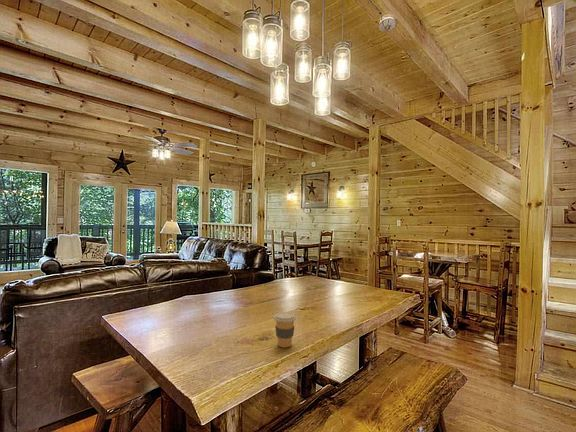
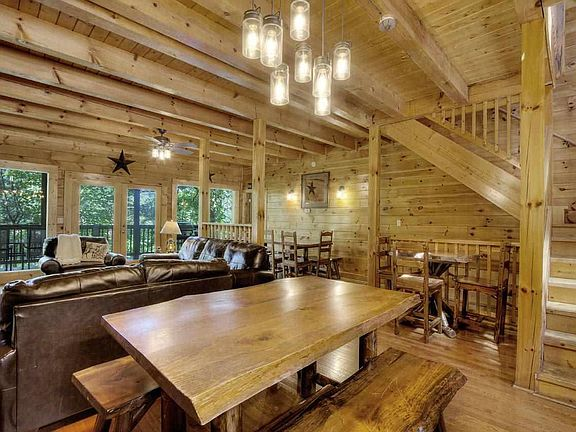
- coffee cup [273,311,297,348]
